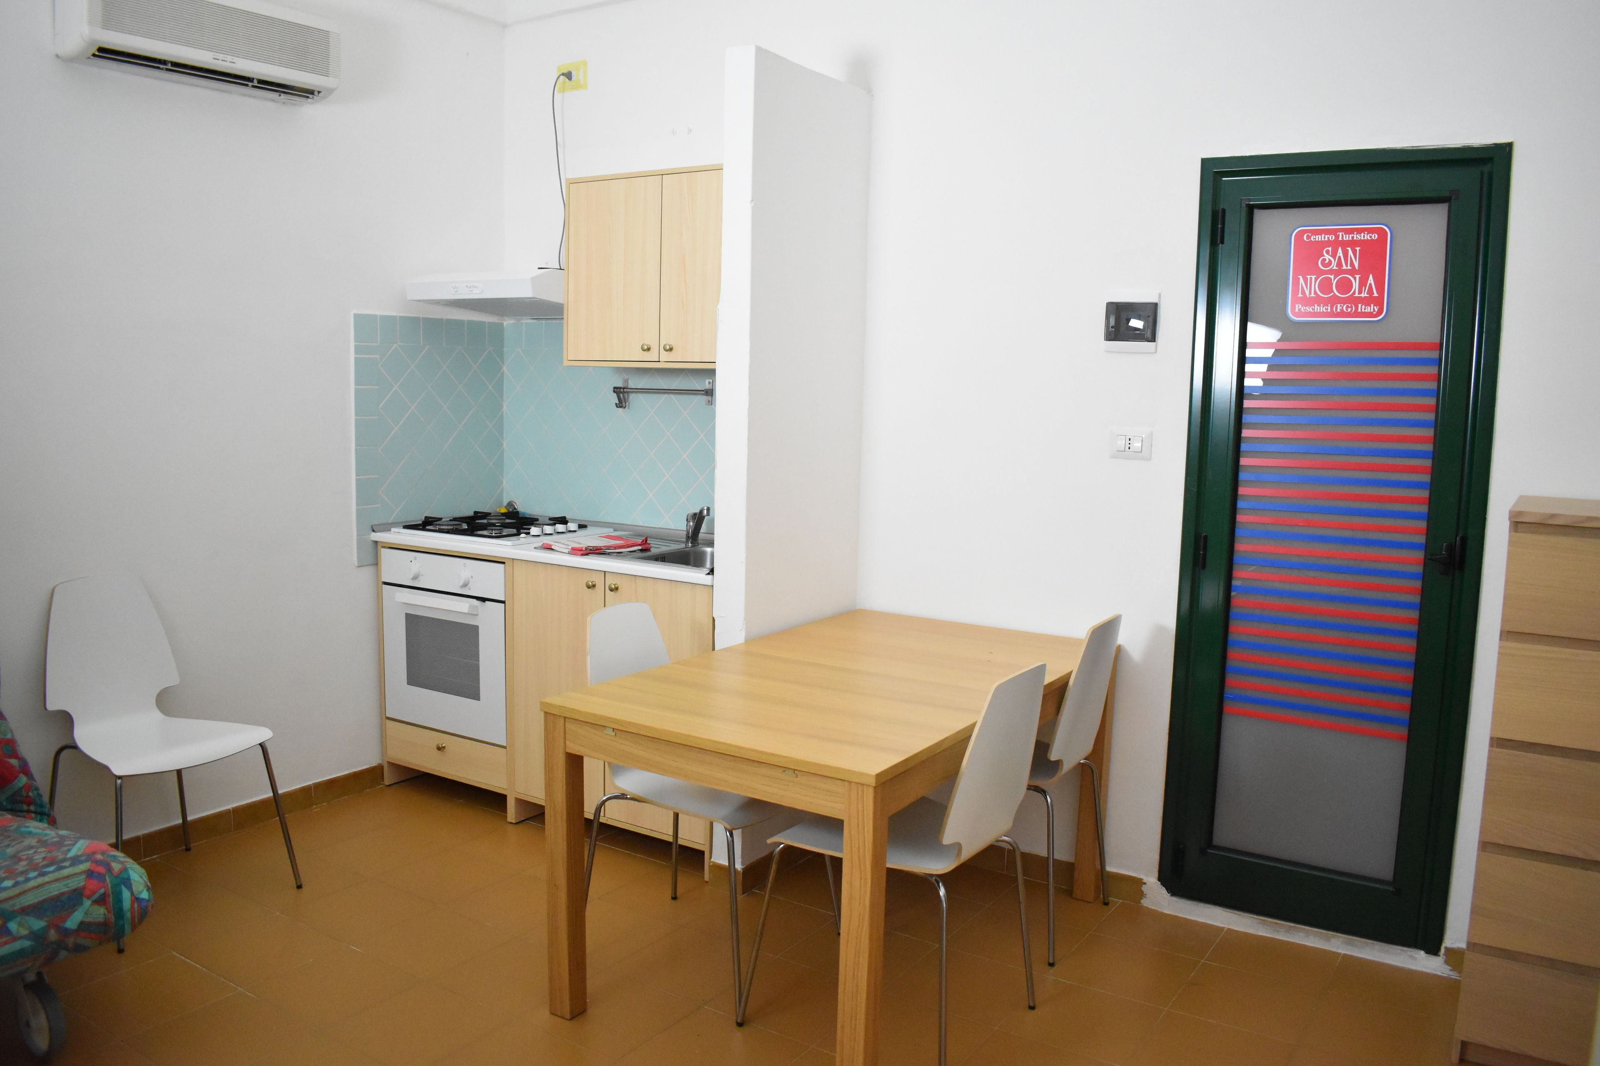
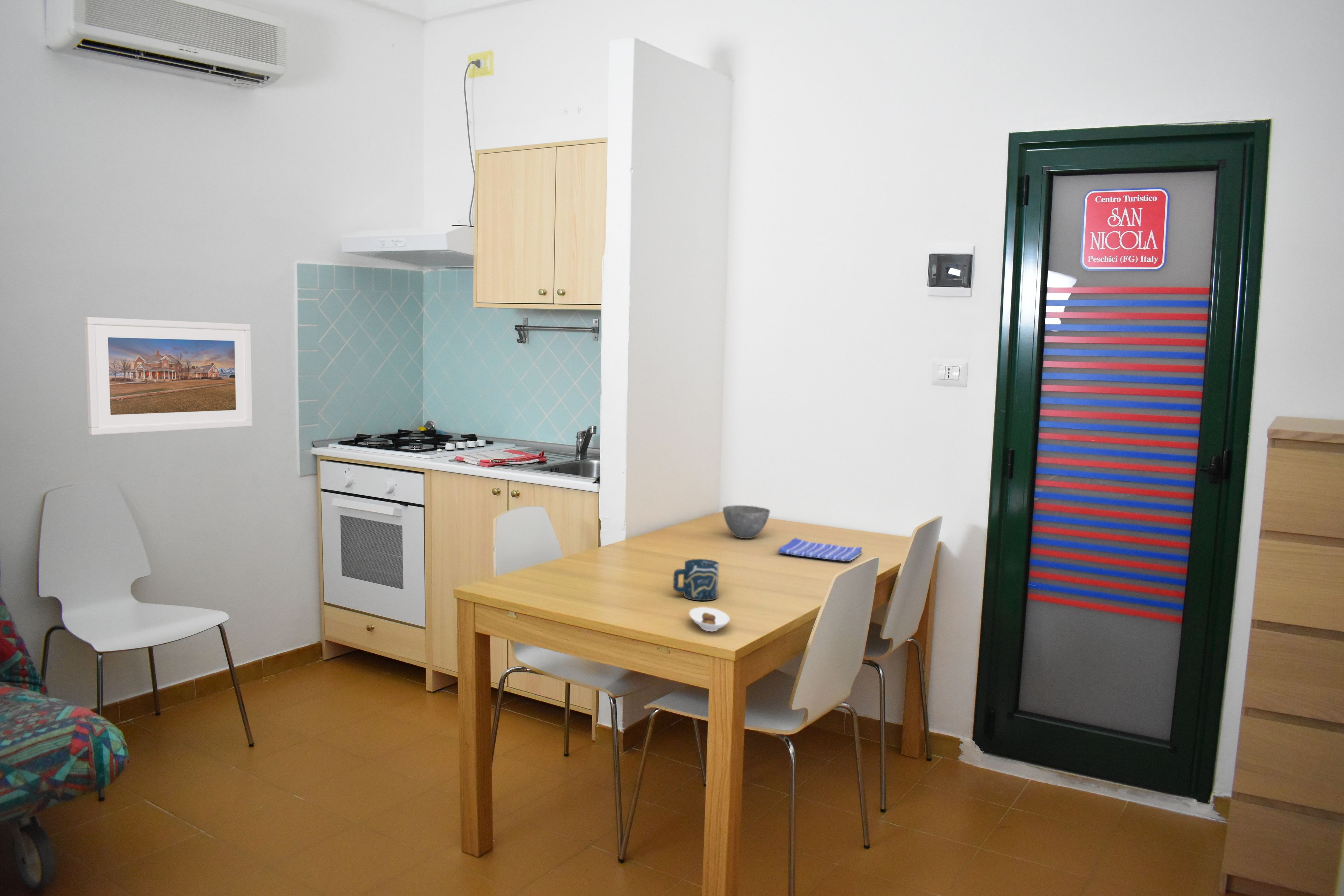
+ bowl [722,505,770,539]
+ cup [673,559,719,601]
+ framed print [84,316,253,435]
+ saucer [689,607,730,632]
+ dish towel [778,538,862,561]
